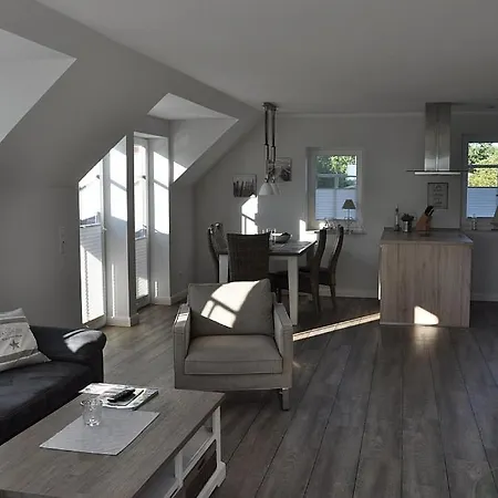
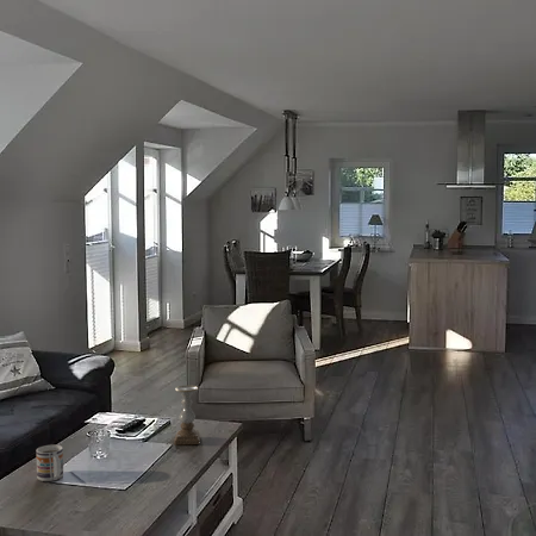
+ candle holder [174,385,201,445]
+ mug [35,444,64,482]
